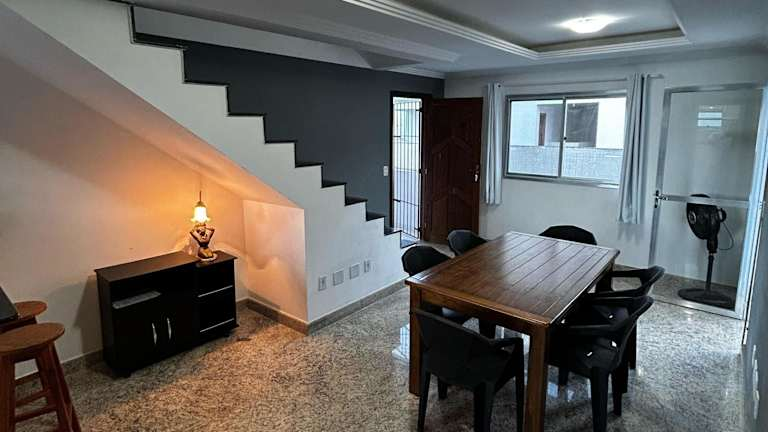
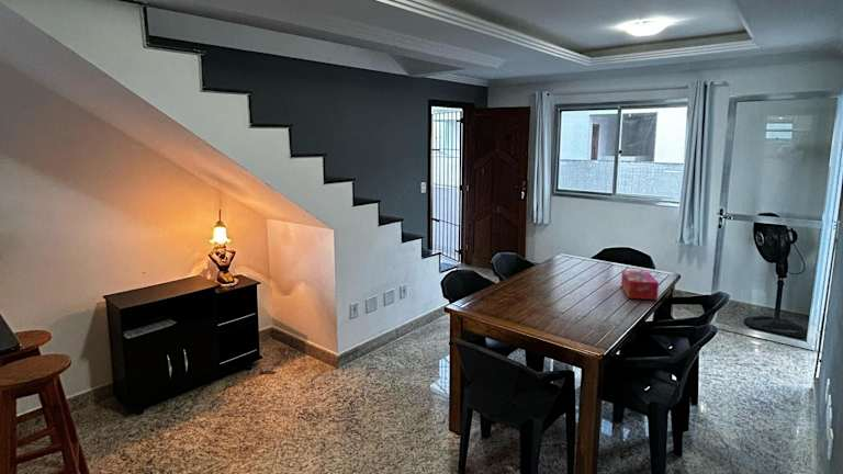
+ tissue box [620,270,660,301]
